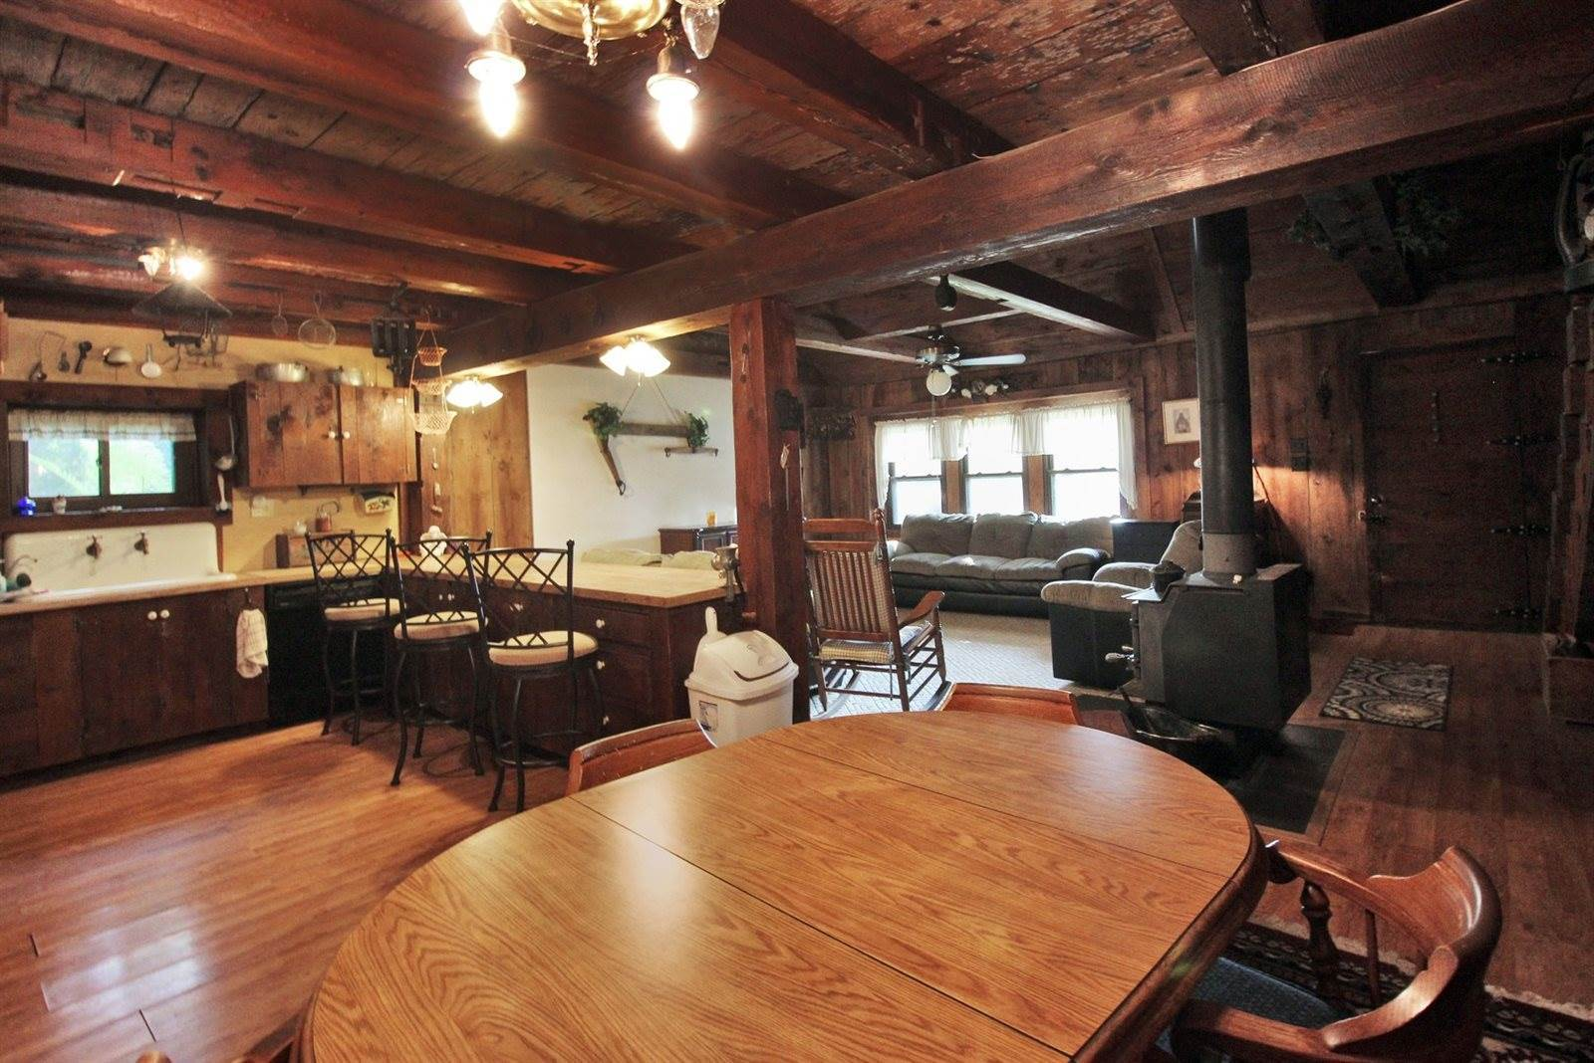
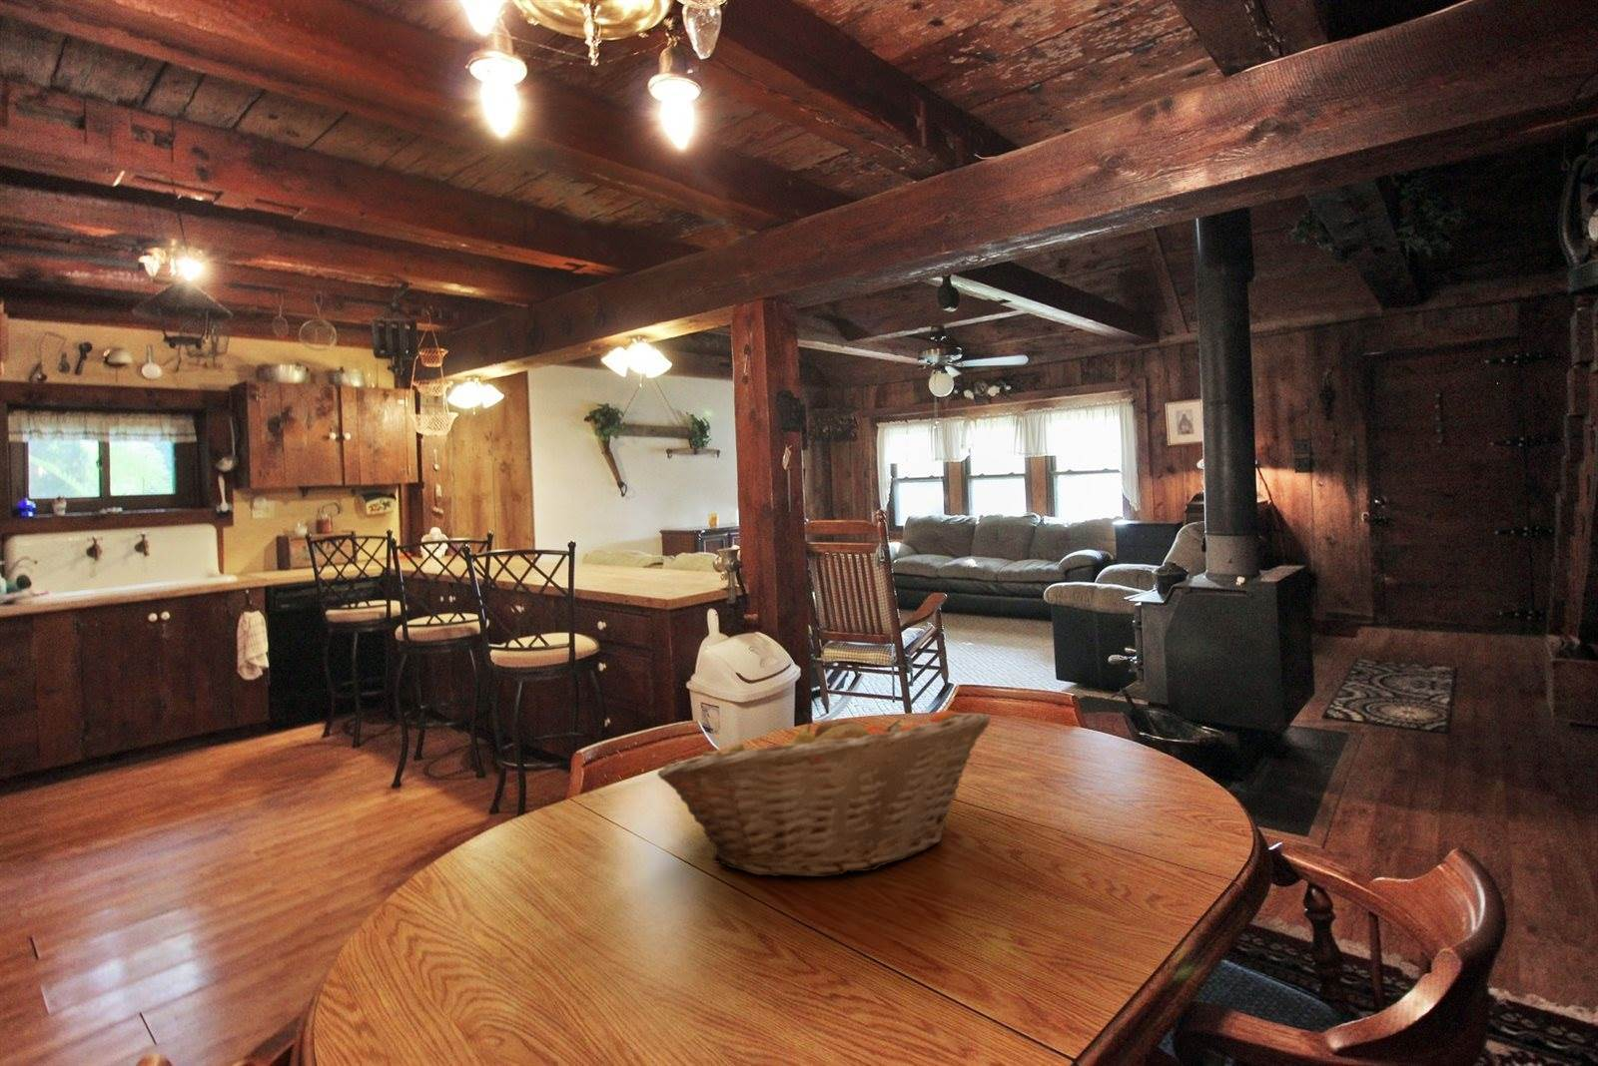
+ fruit basket [656,709,991,877]
